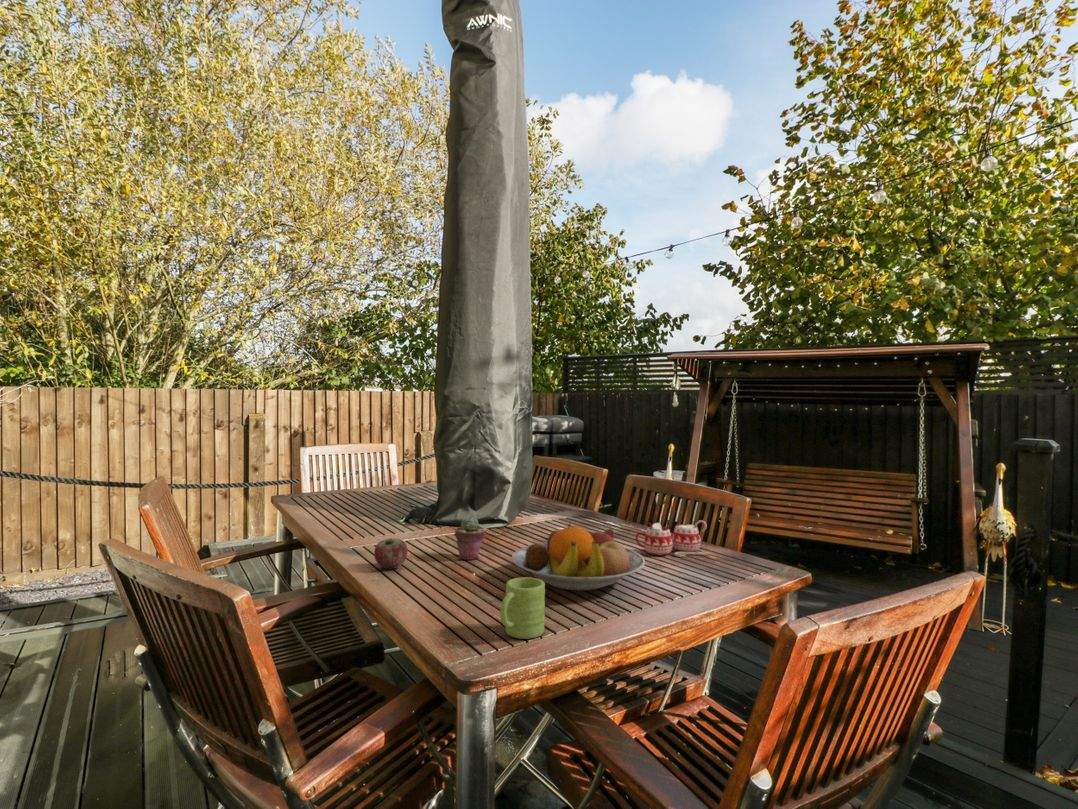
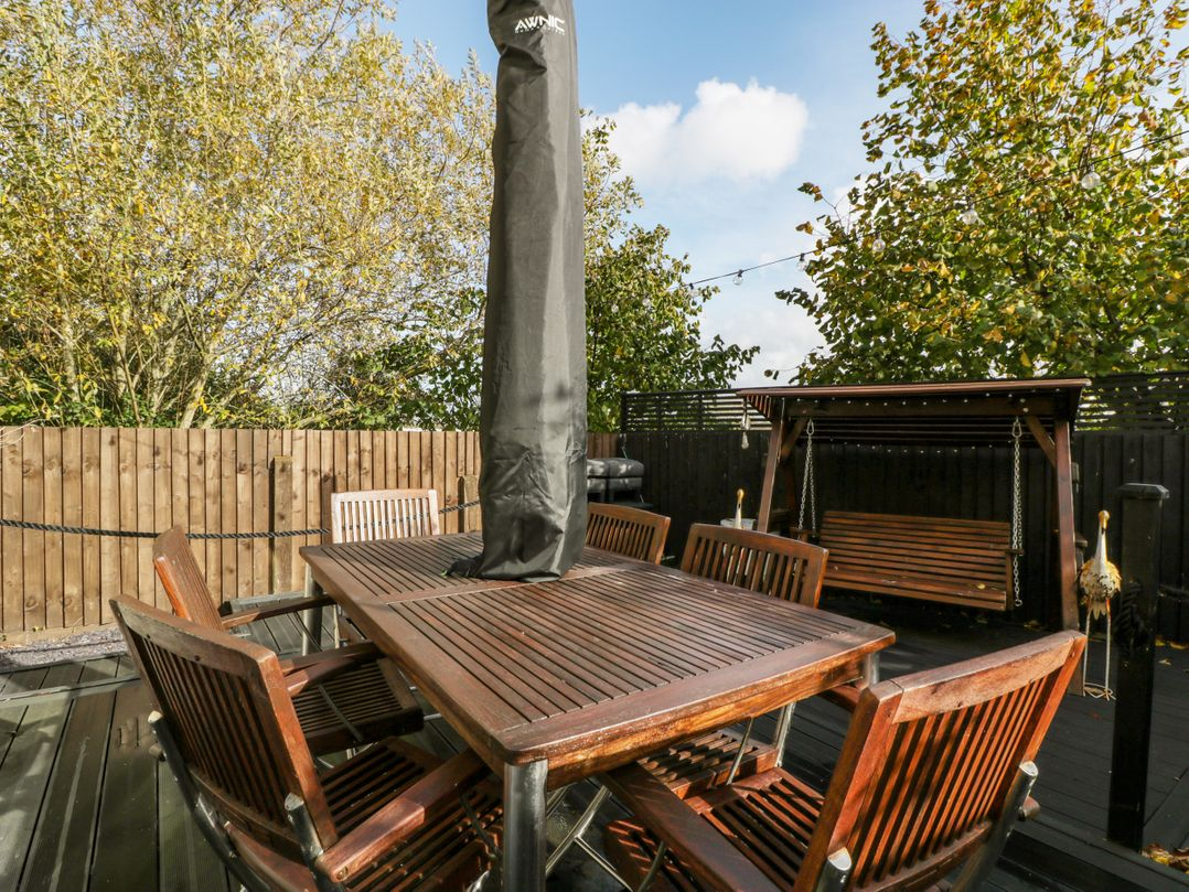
- mug [499,576,546,640]
- mug [634,519,709,557]
- fruit bowl [511,522,646,592]
- apple [373,537,409,570]
- potted succulent [454,516,486,561]
